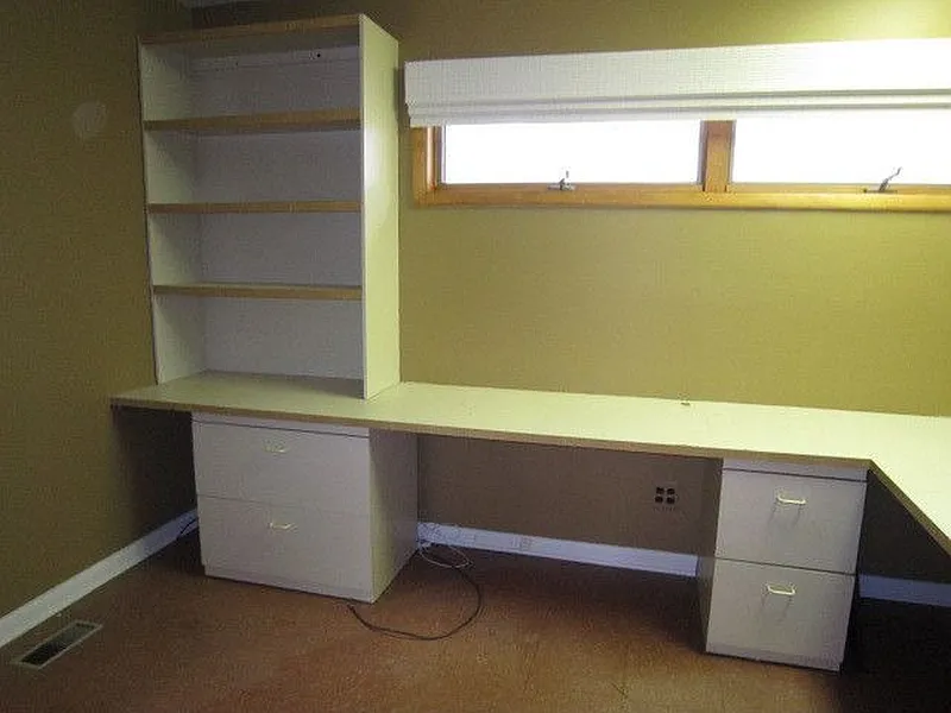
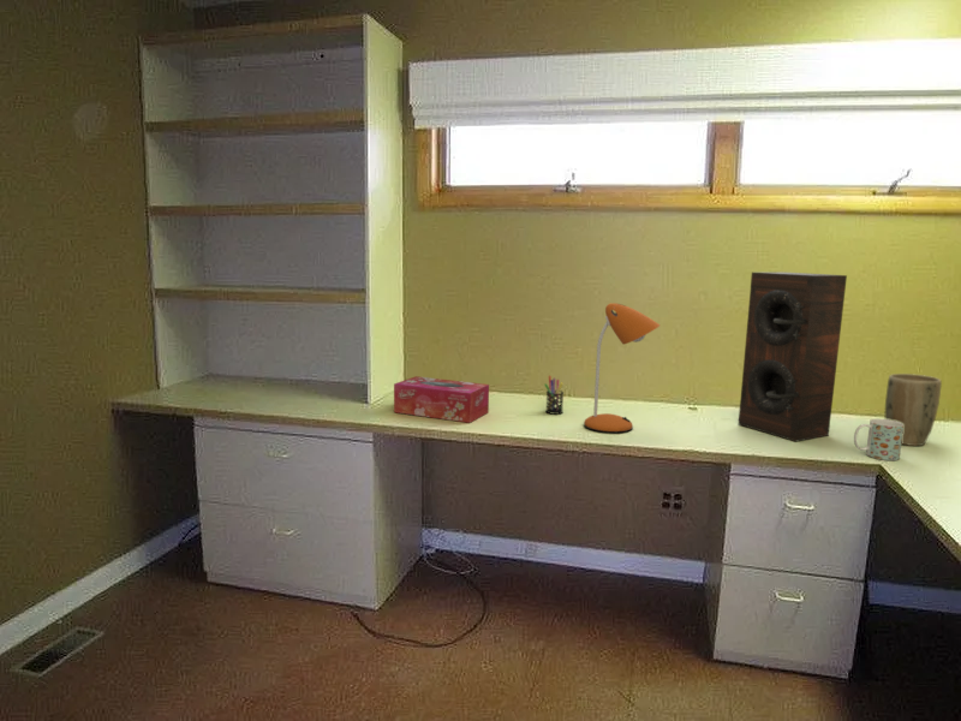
+ pen holder [543,375,565,416]
+ tissue box [393,375,490,424]
+ desk lamp [583,302,661,434]
+ speaker [738,272,848,443]
+ plant pot [884,373,943,447]
+ mug [853,418,903,461]
